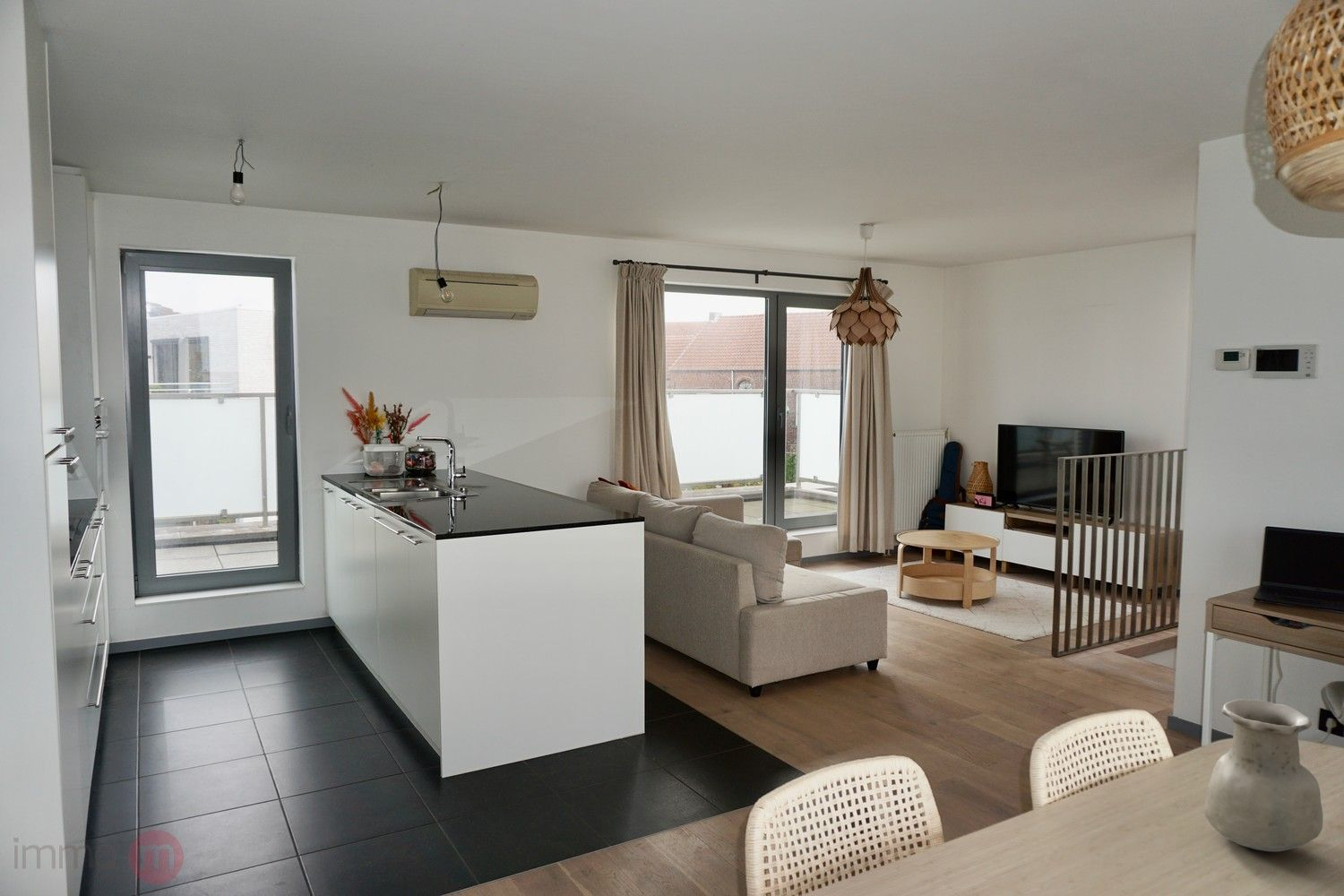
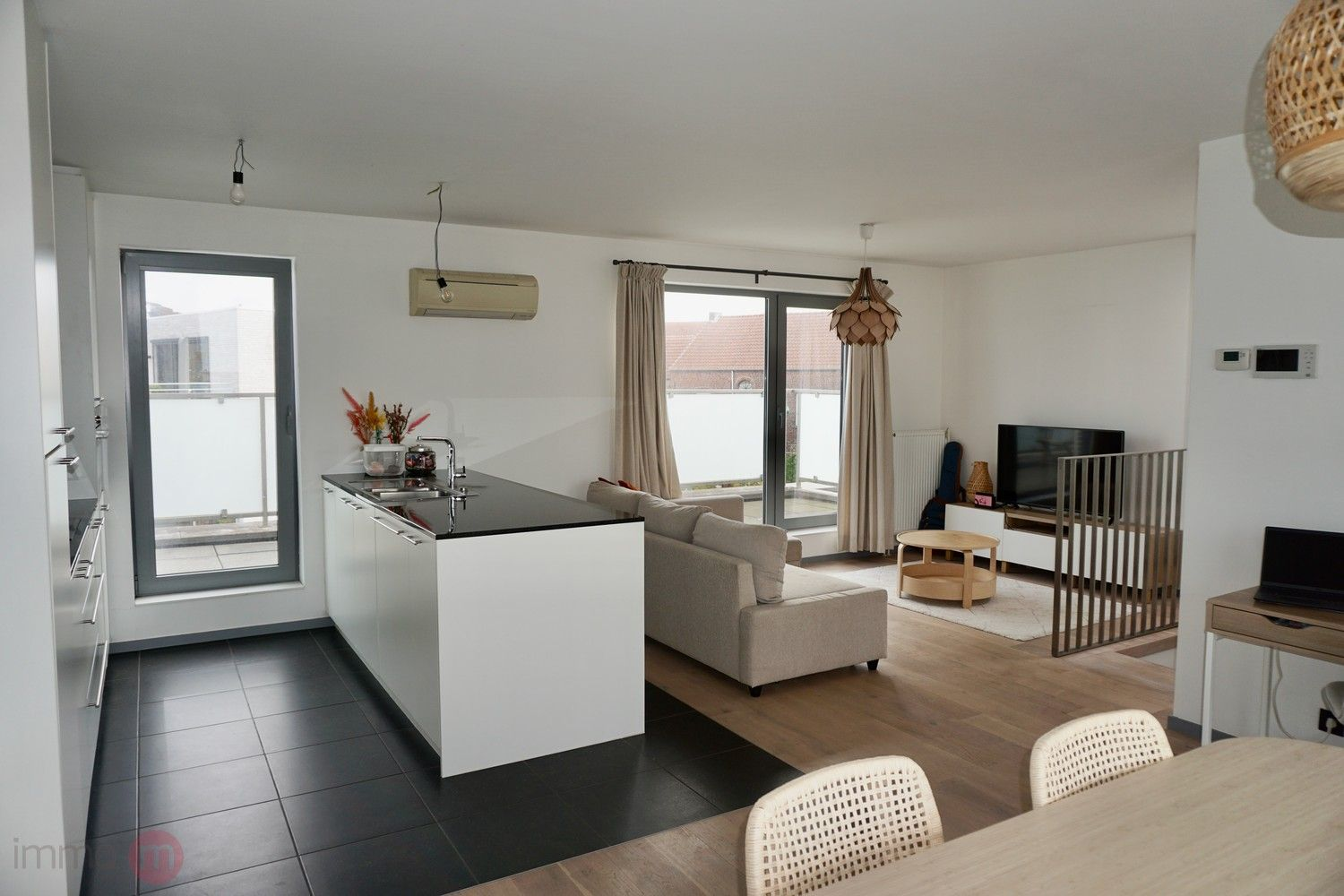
- vase [1203,698,1324,853]
